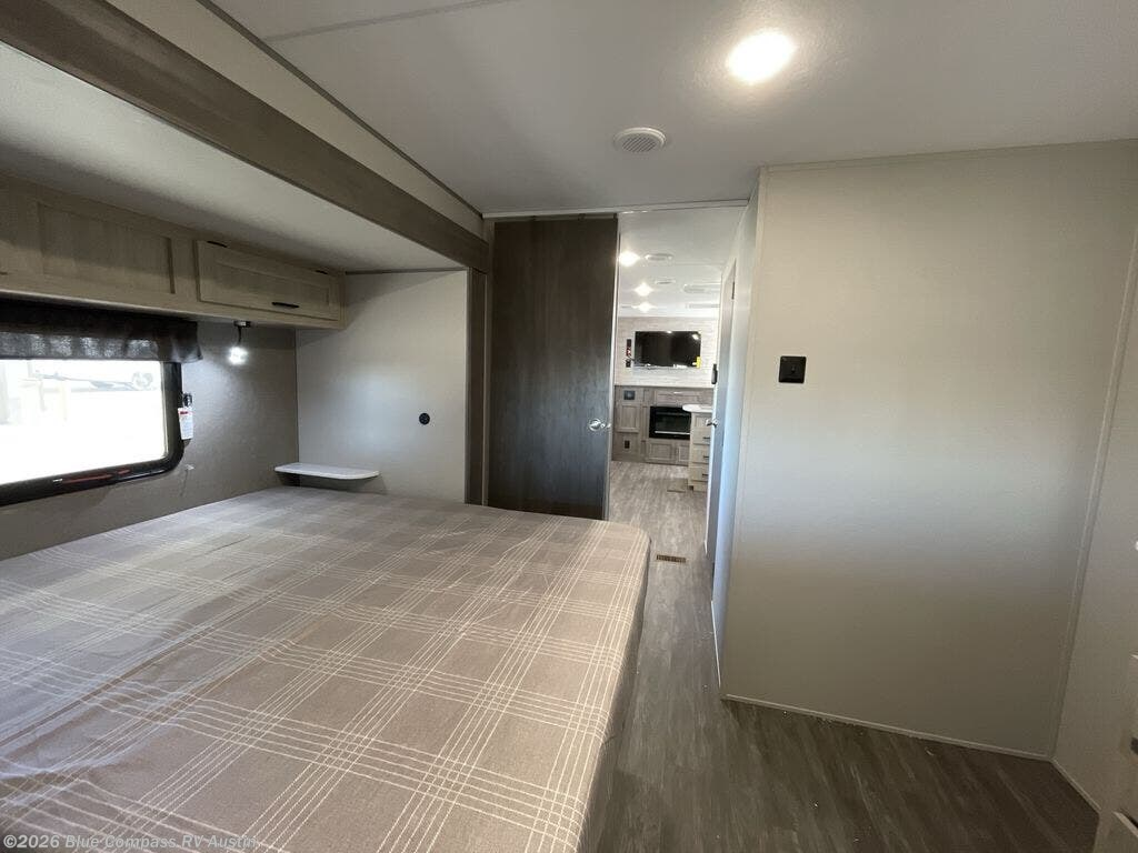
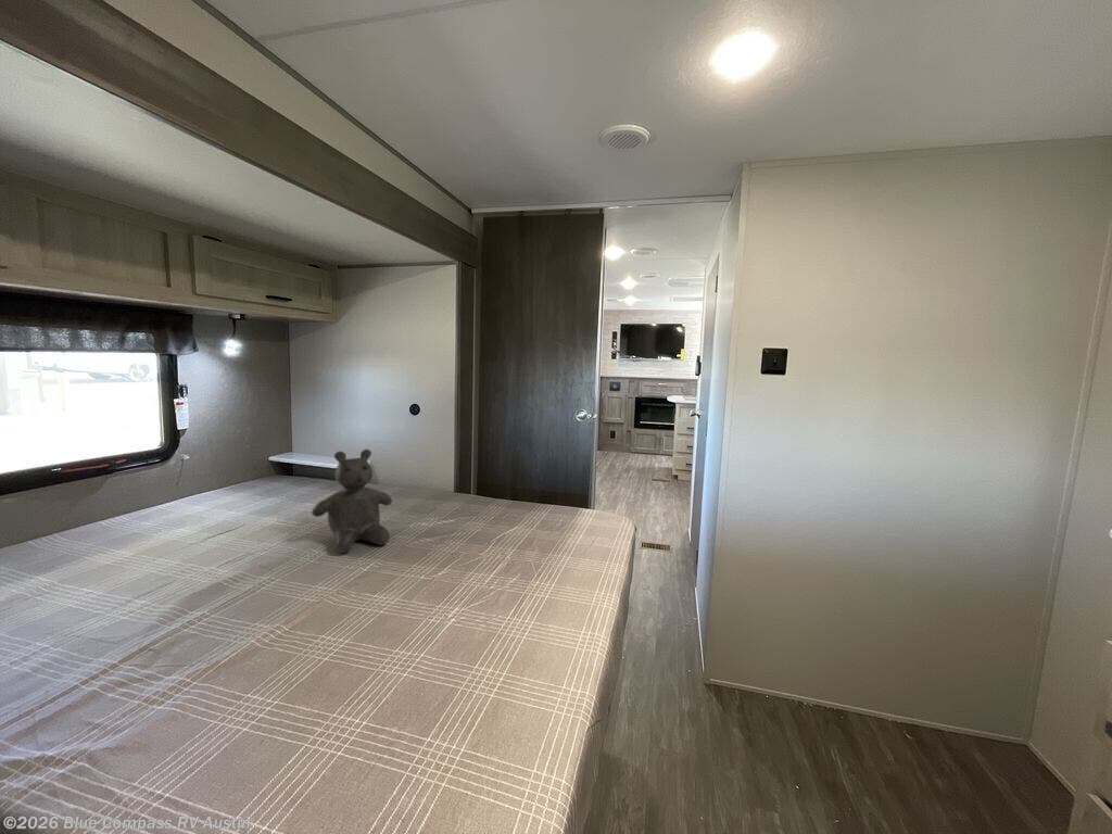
+ teddy bear [311,448,393,554]
